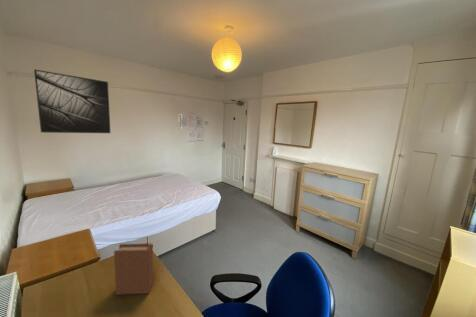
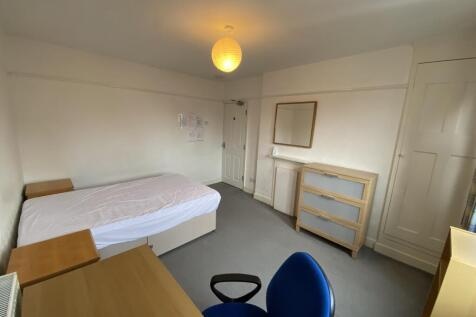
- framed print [33,68,111,134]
- book [113,243,154,296]
